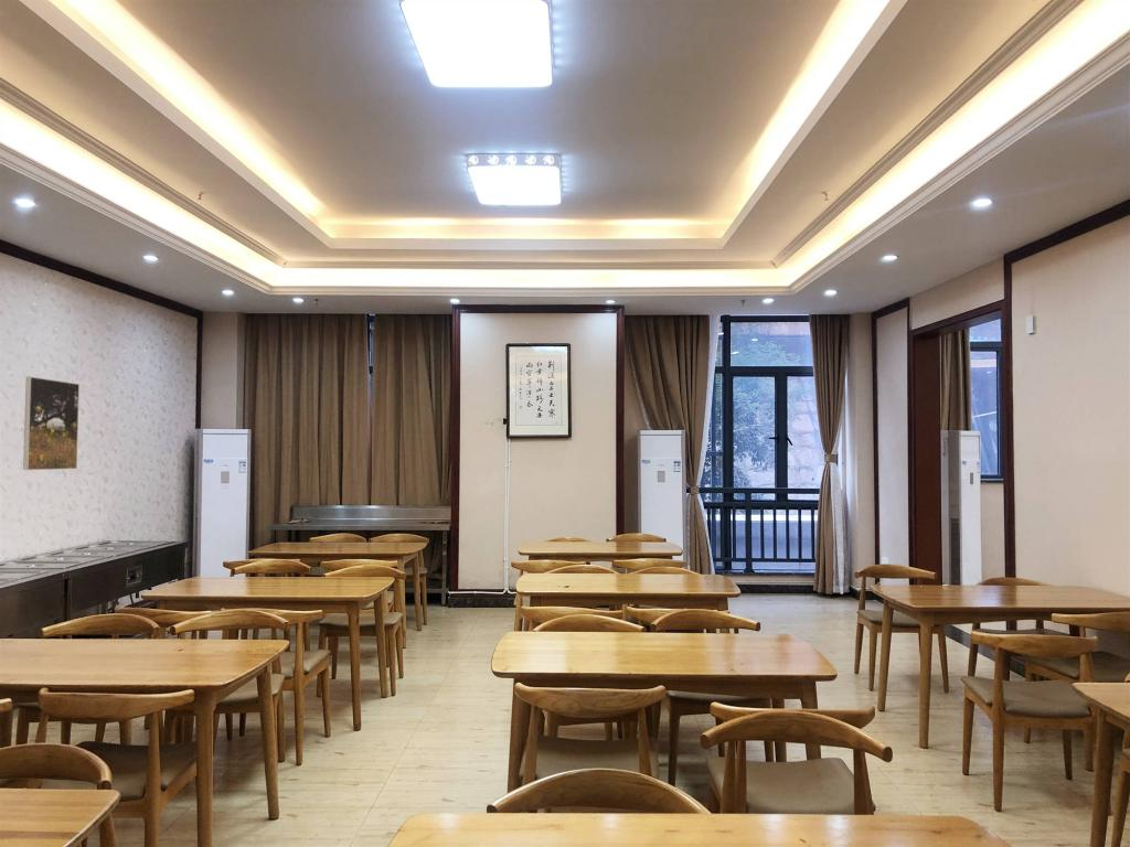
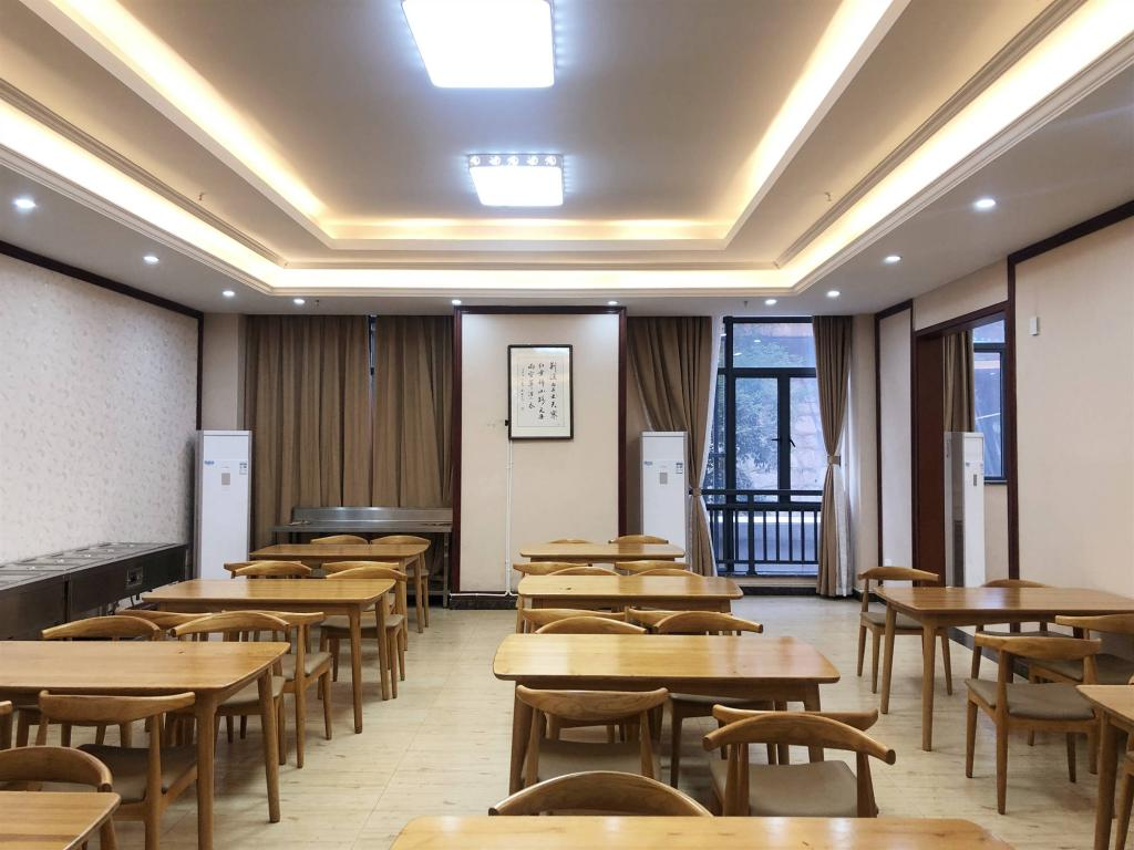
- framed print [22,376,81,471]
